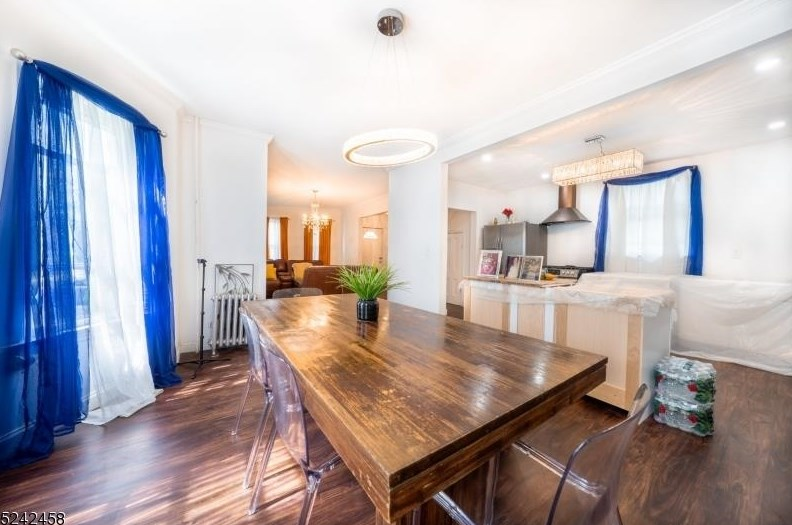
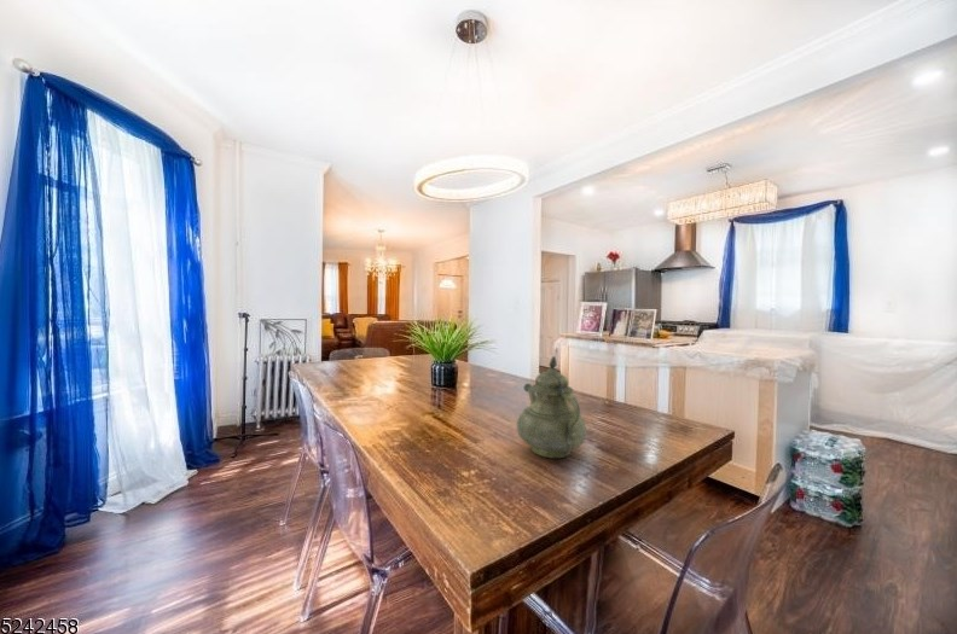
+ teapot [516,355,587,459]
